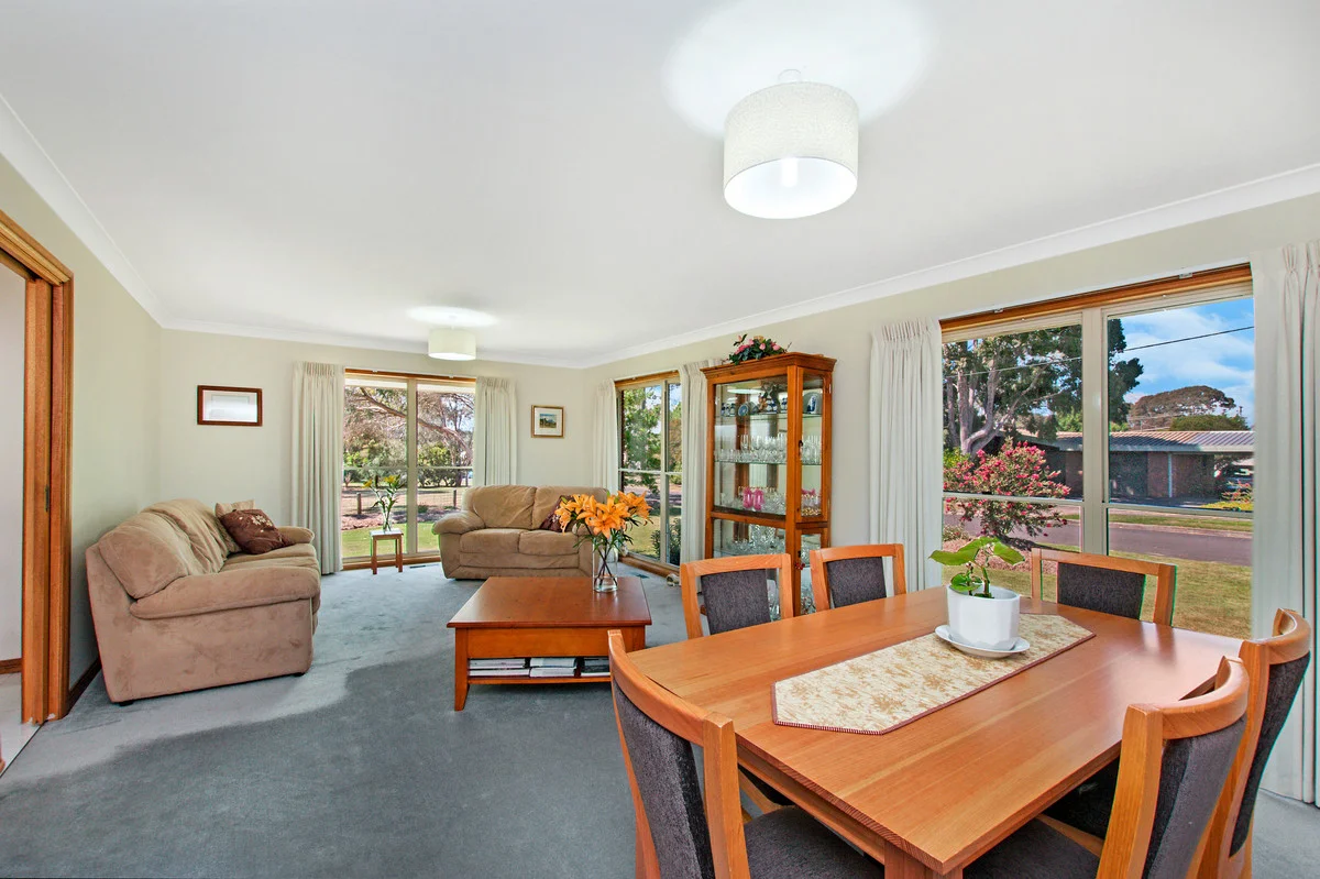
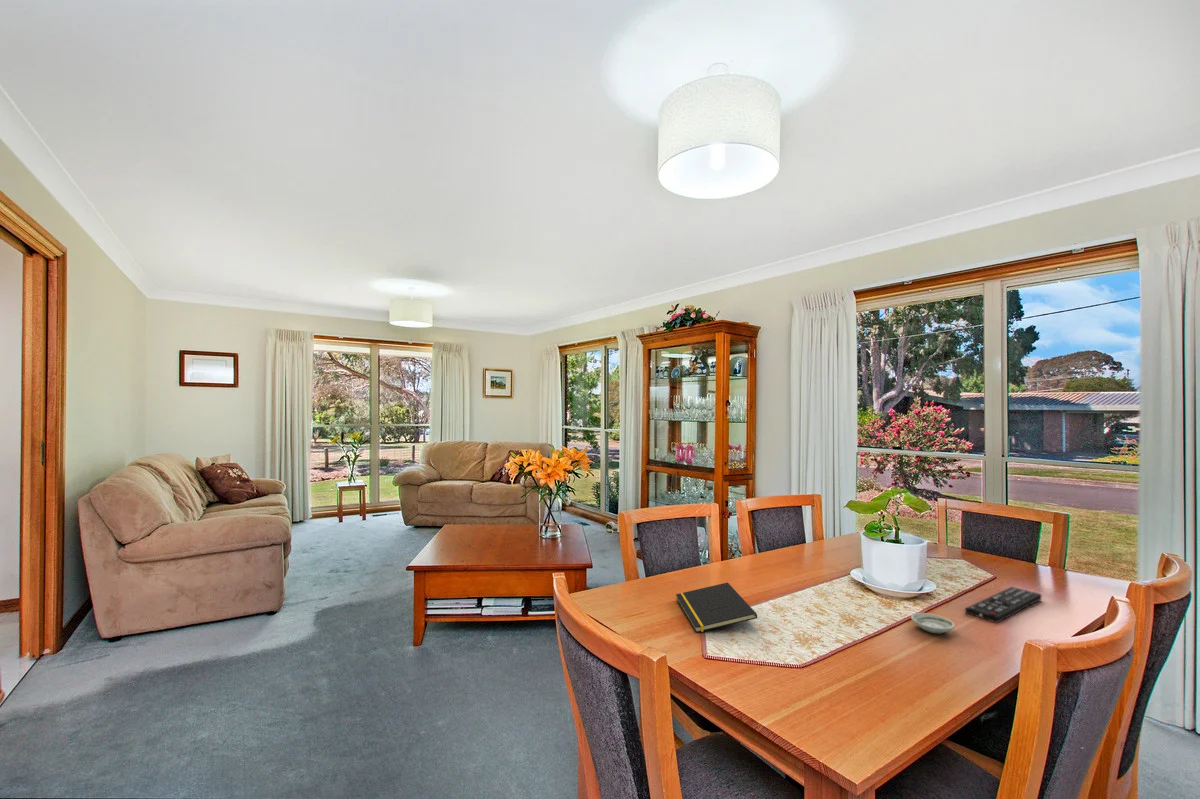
+ saucer [910,612,956,634]
+ remote control [964,586,1042,624]
+ notepad [675,582,758,633]
